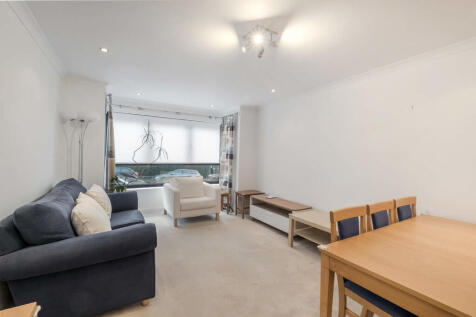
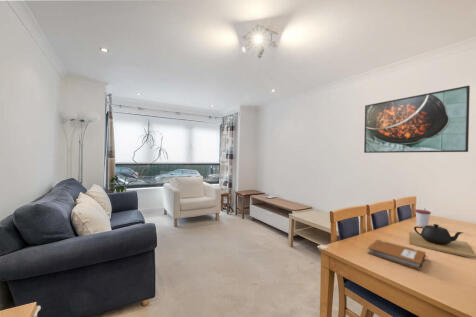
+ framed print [363,85,471,154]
+ notebook [367,239,429,271]
+ cup [414,208,432,227]
+ teapot [408,223,476,260]
